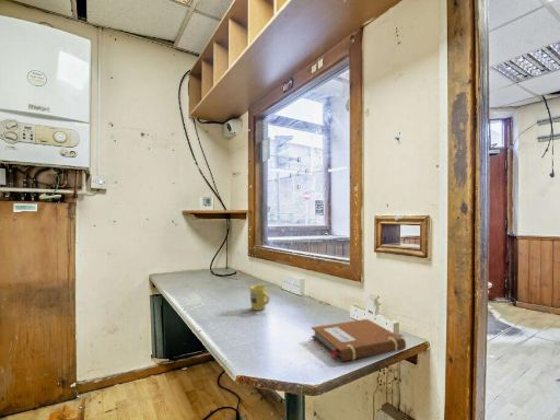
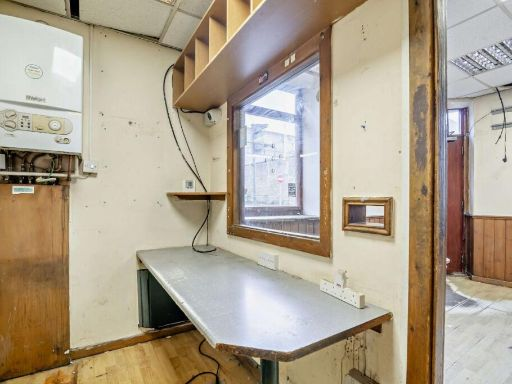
- mug [249,284,270,312]
- notebook [311,318,407,363]
